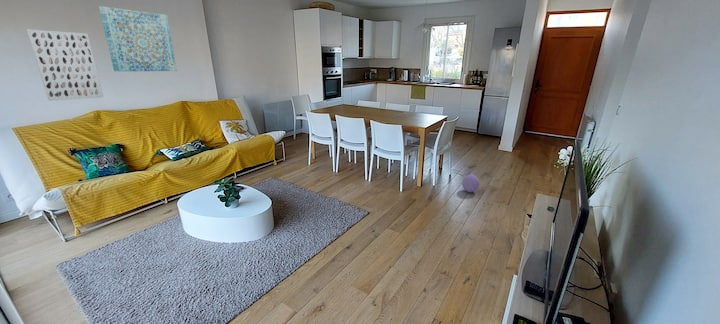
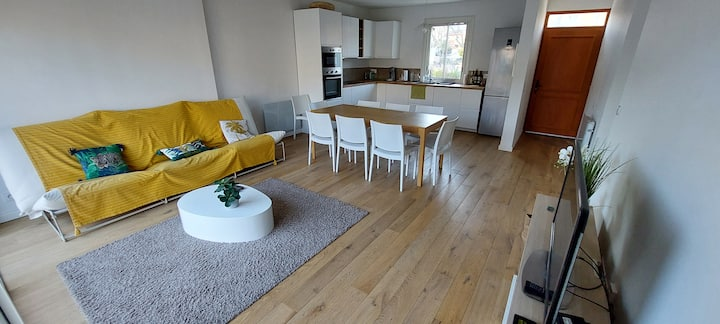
- wall art [25,28,105,102]
- ball [461,174,480,194]
- wall art [98,5,178,72]
